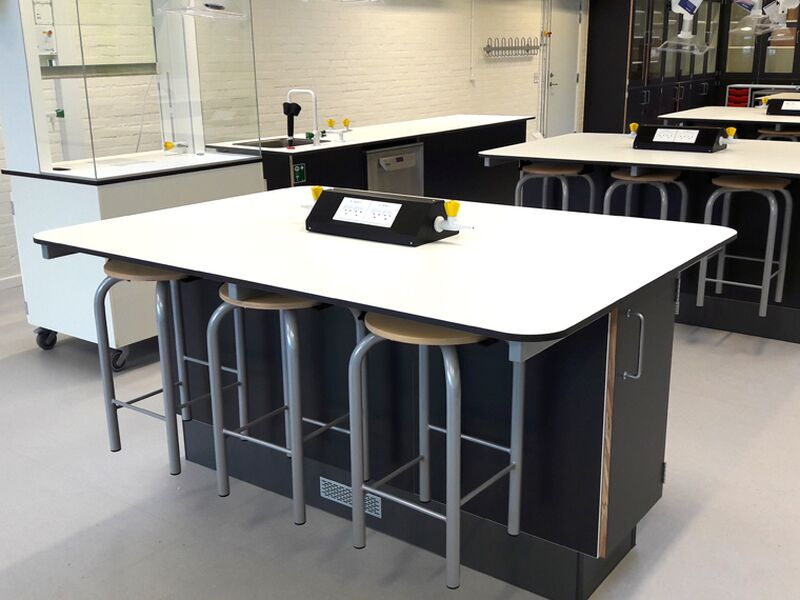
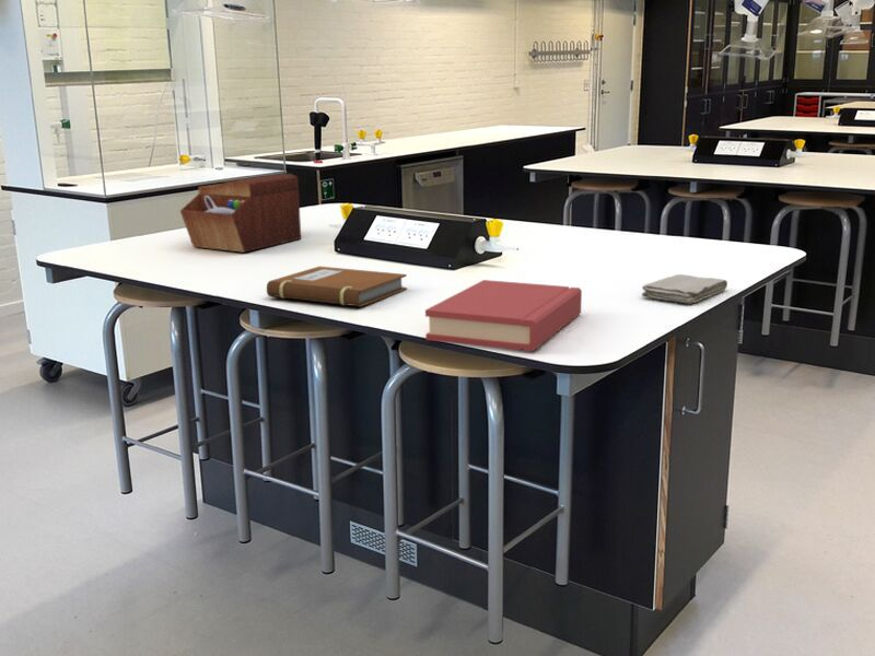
+ notebook [266,266,408,307]
+ washcloth [641,273,728,304]
+ sewing box [179,173,302,254]
+ hardback book [424,279,583,352]
